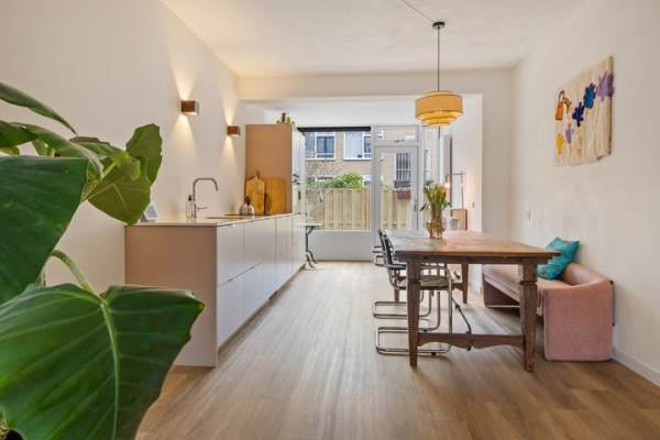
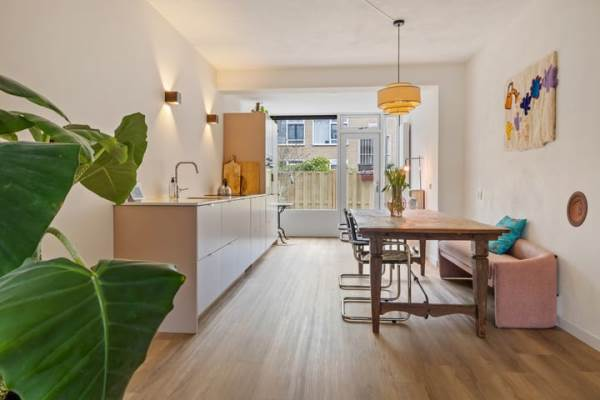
+ decorative plate [566,190,589,228]
